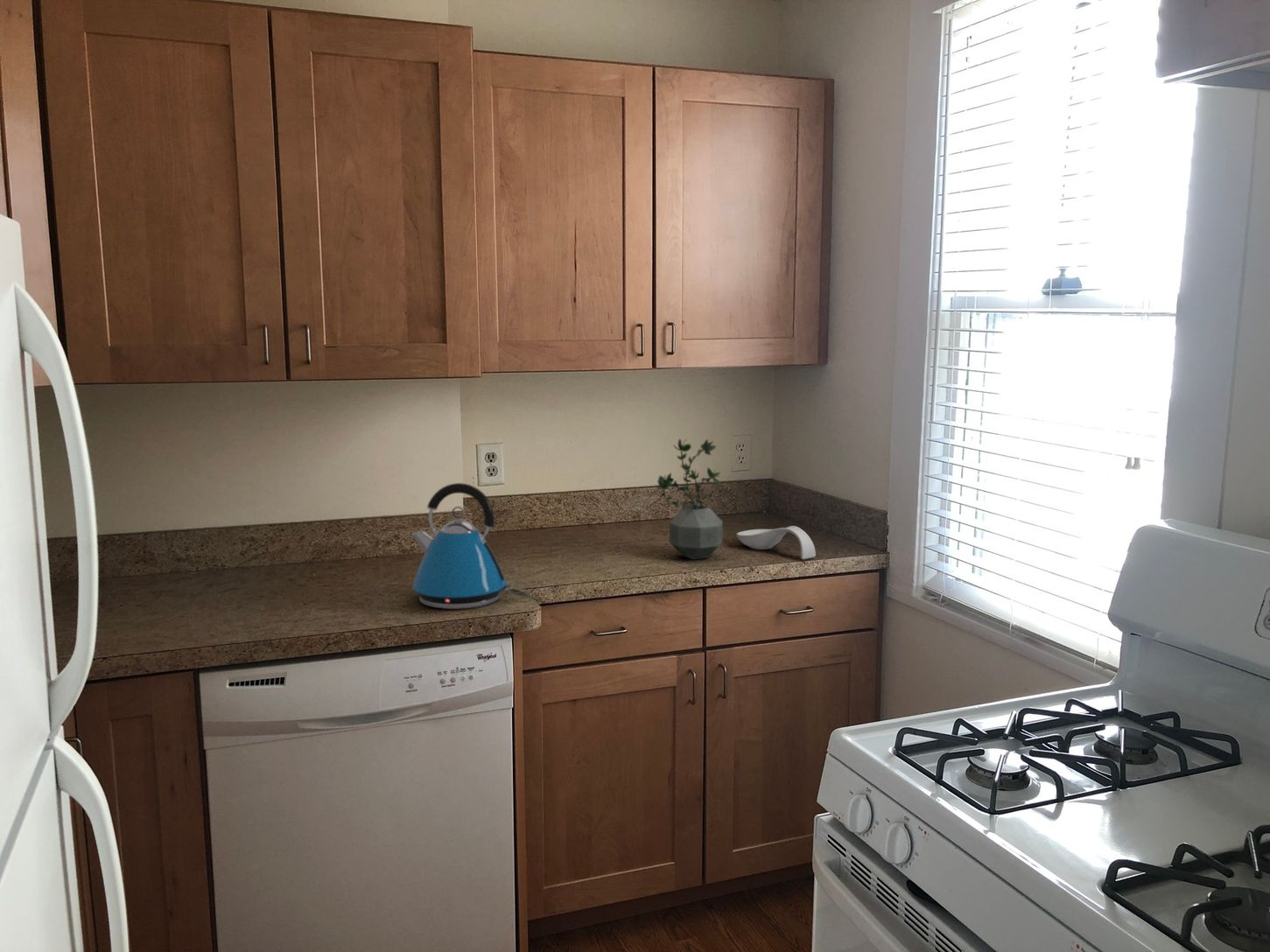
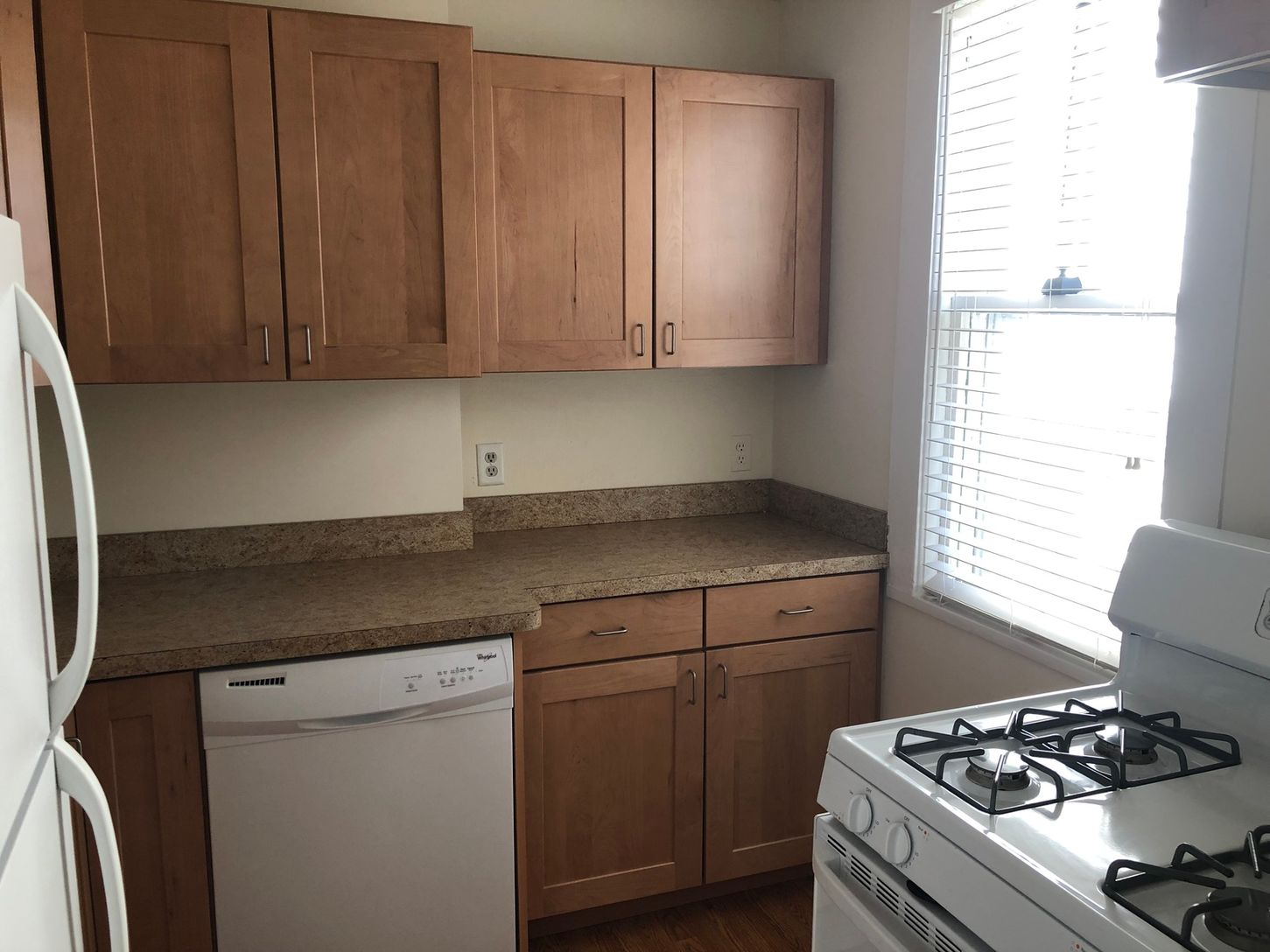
- potted plant [656,437,724,561]
- spoon rest [736,525,817,560]
- kettle [410,482,515,610]
